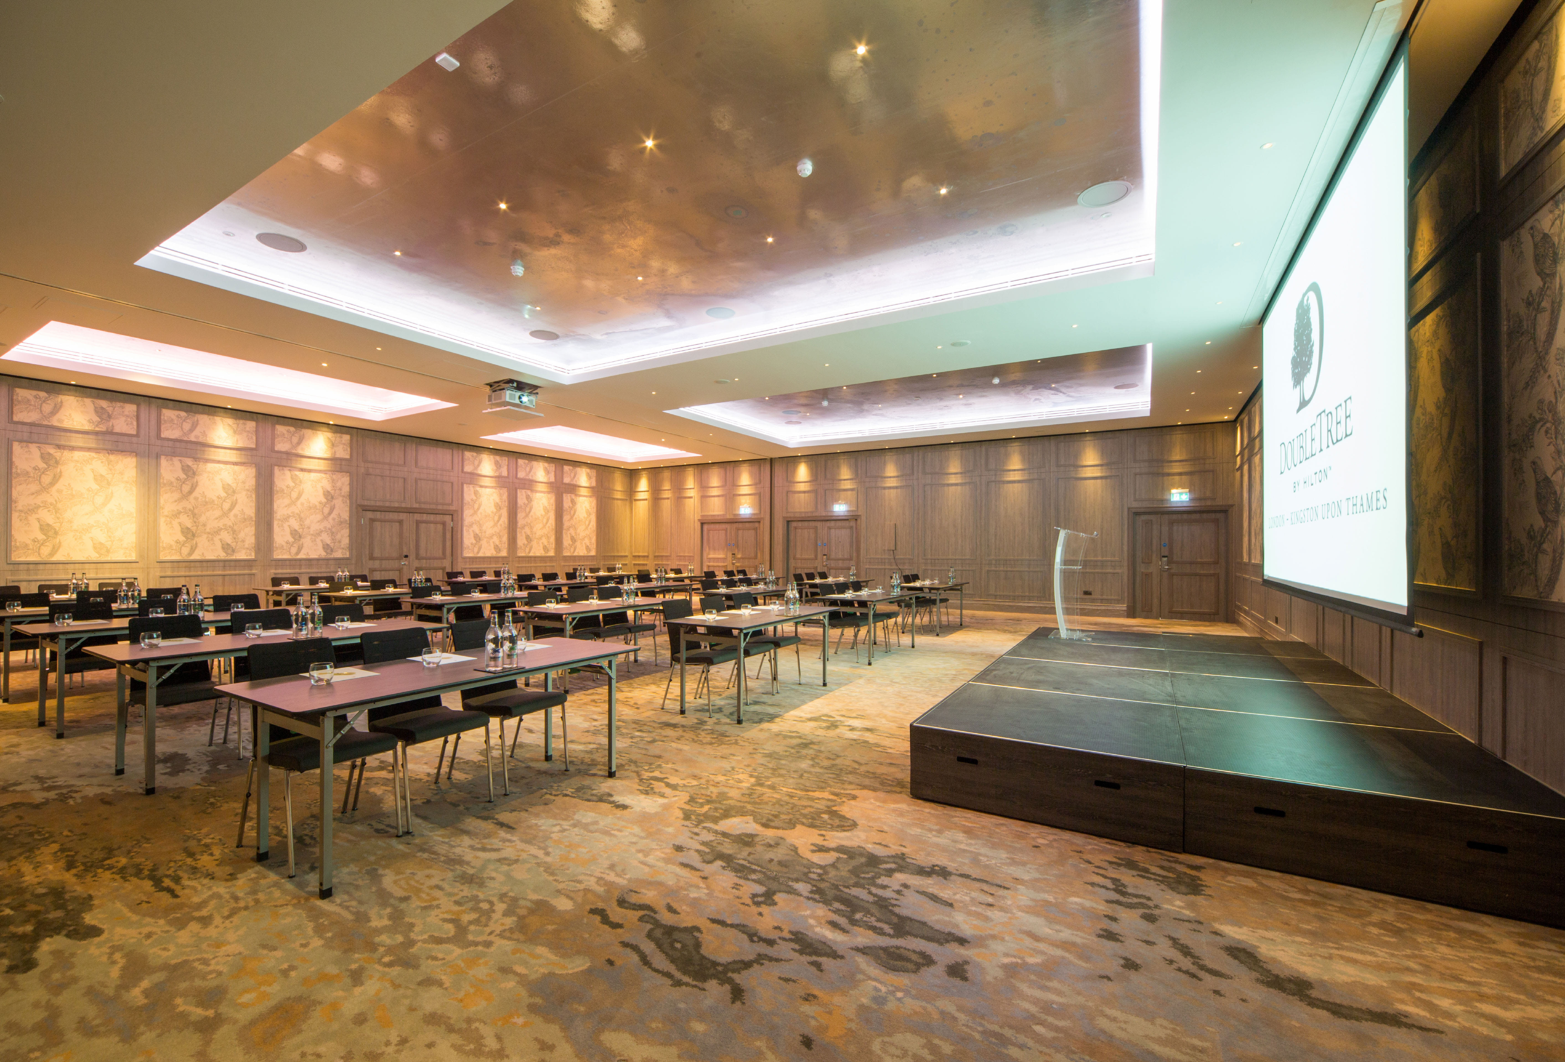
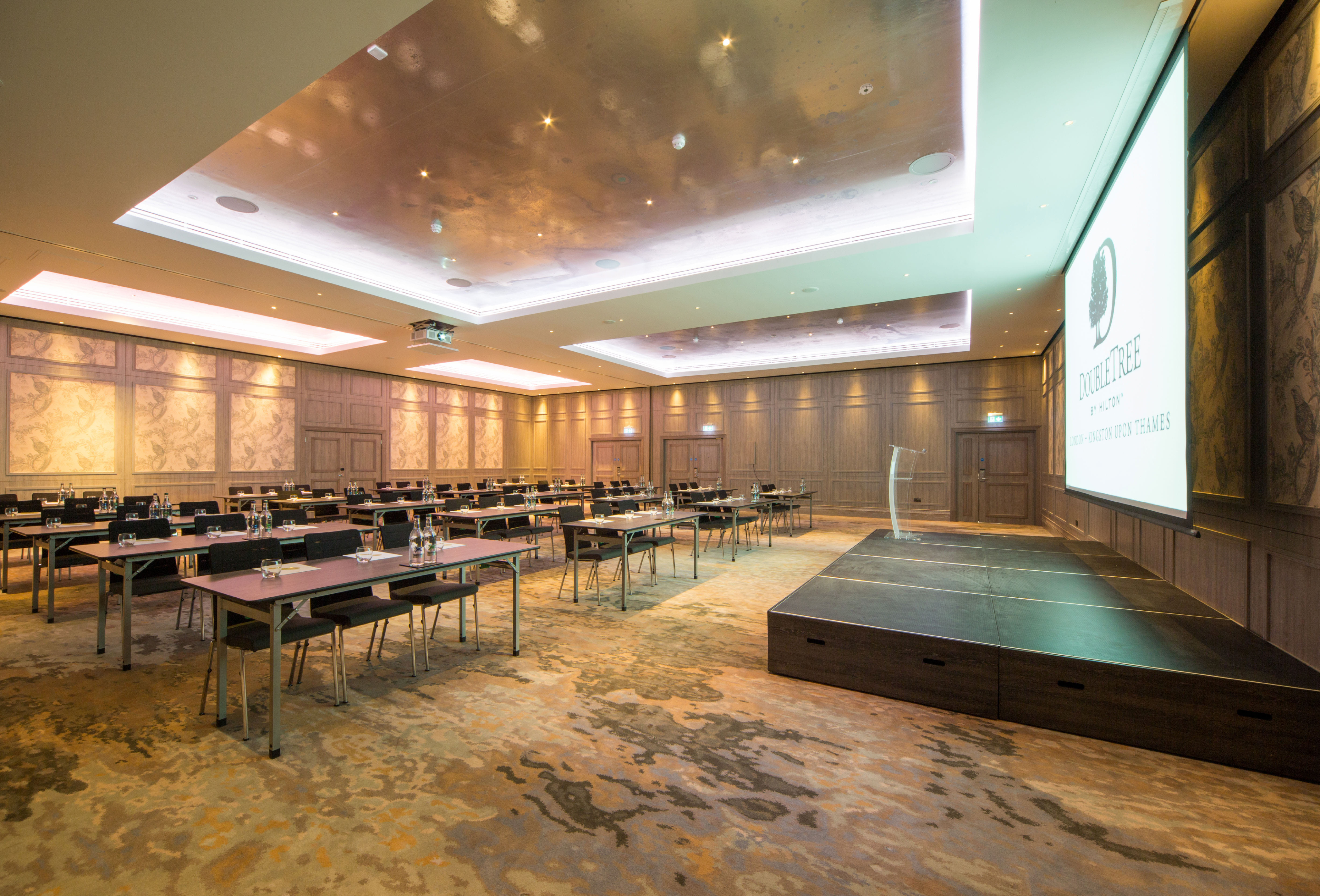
+ smoke detector [858,83,874,97]
